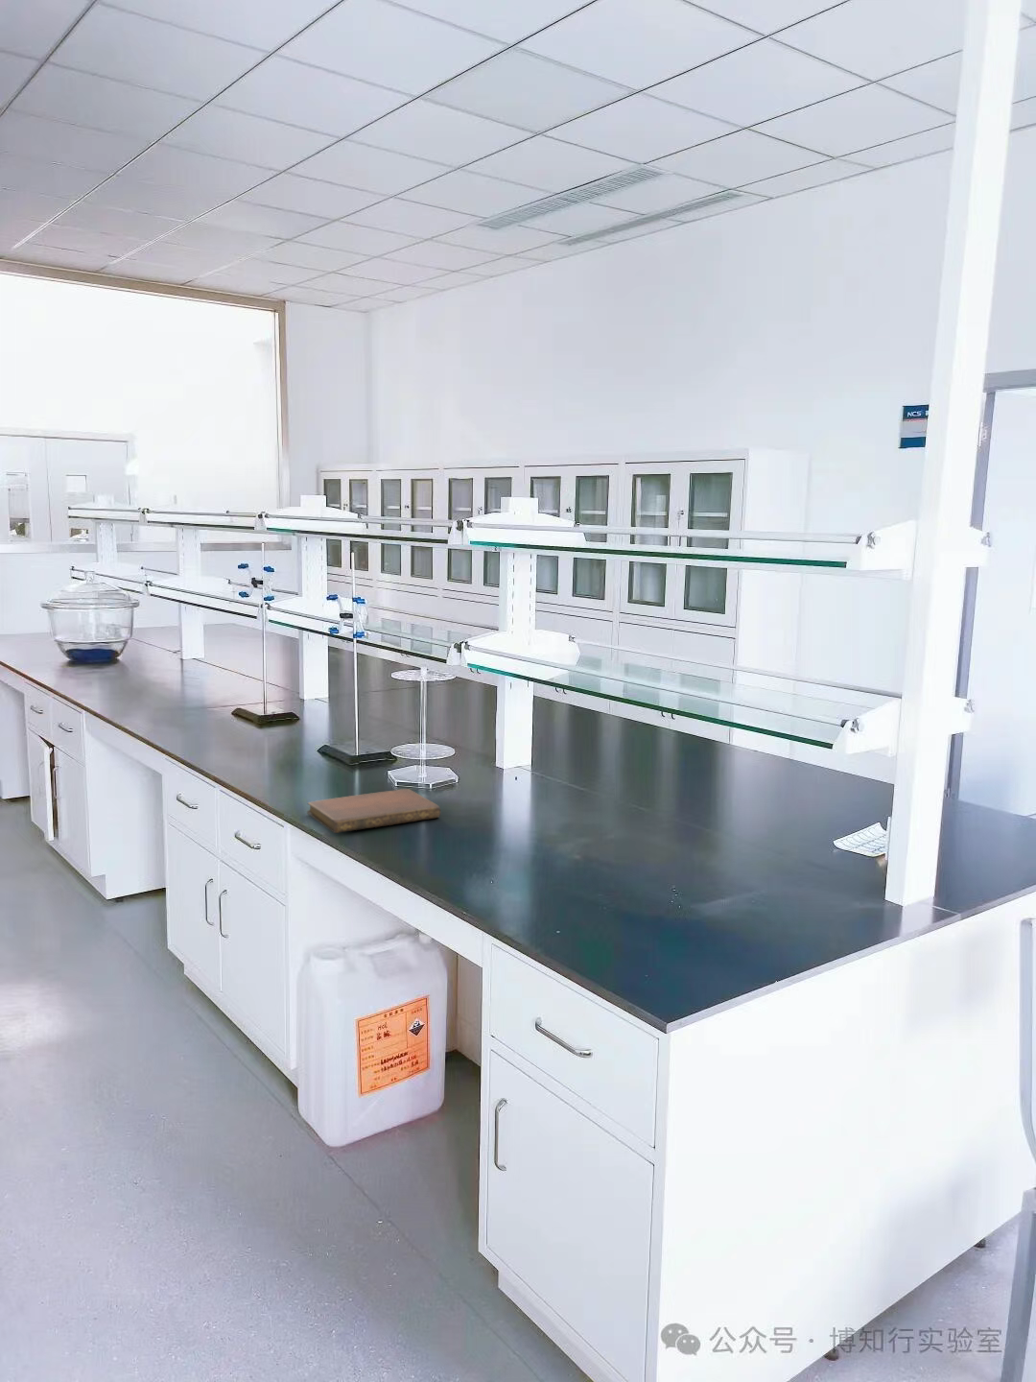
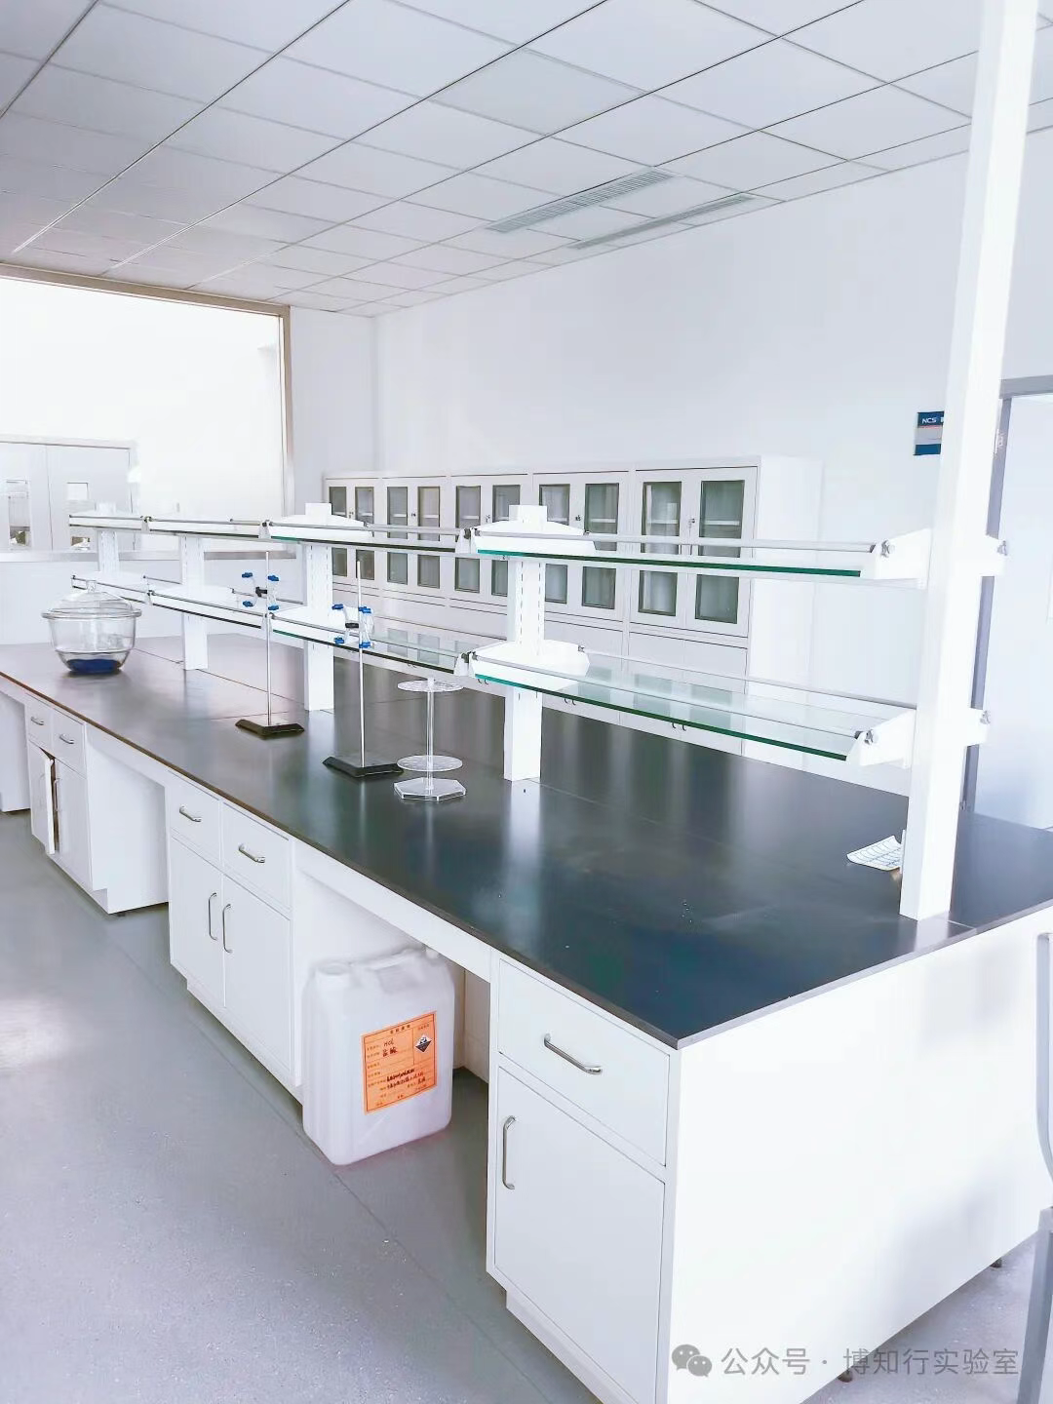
- notebook [306,788,441,834]
